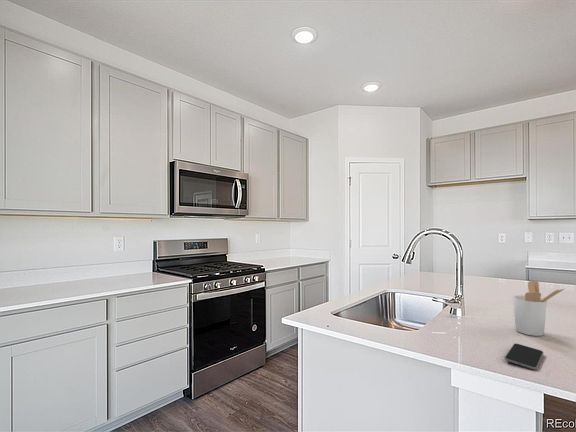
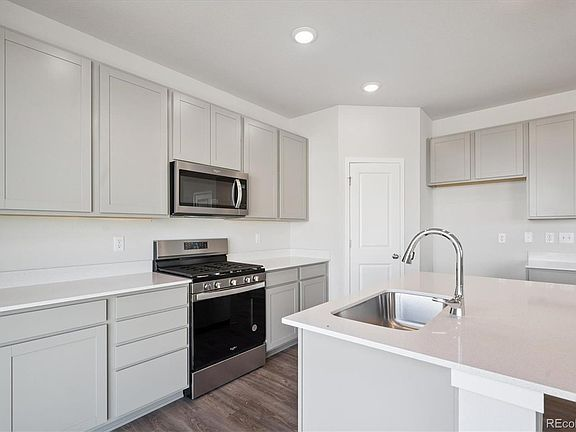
- smartphone [504,343,545,370]
- utensil holder [512,280,566,337]
